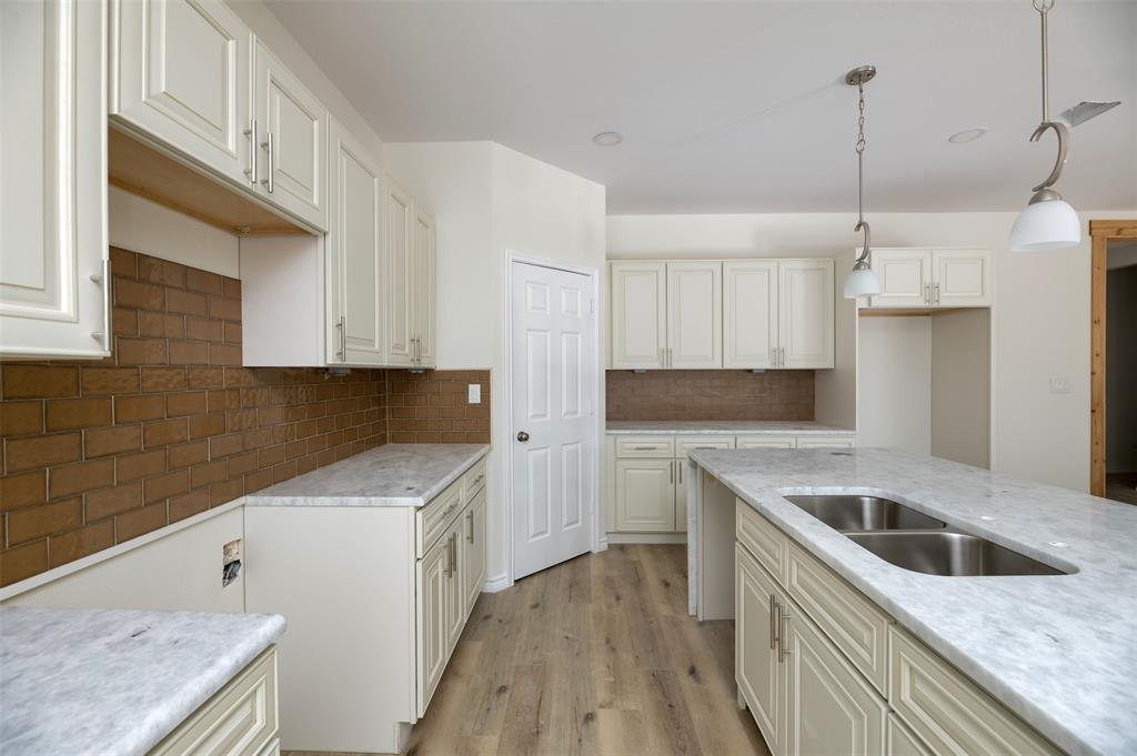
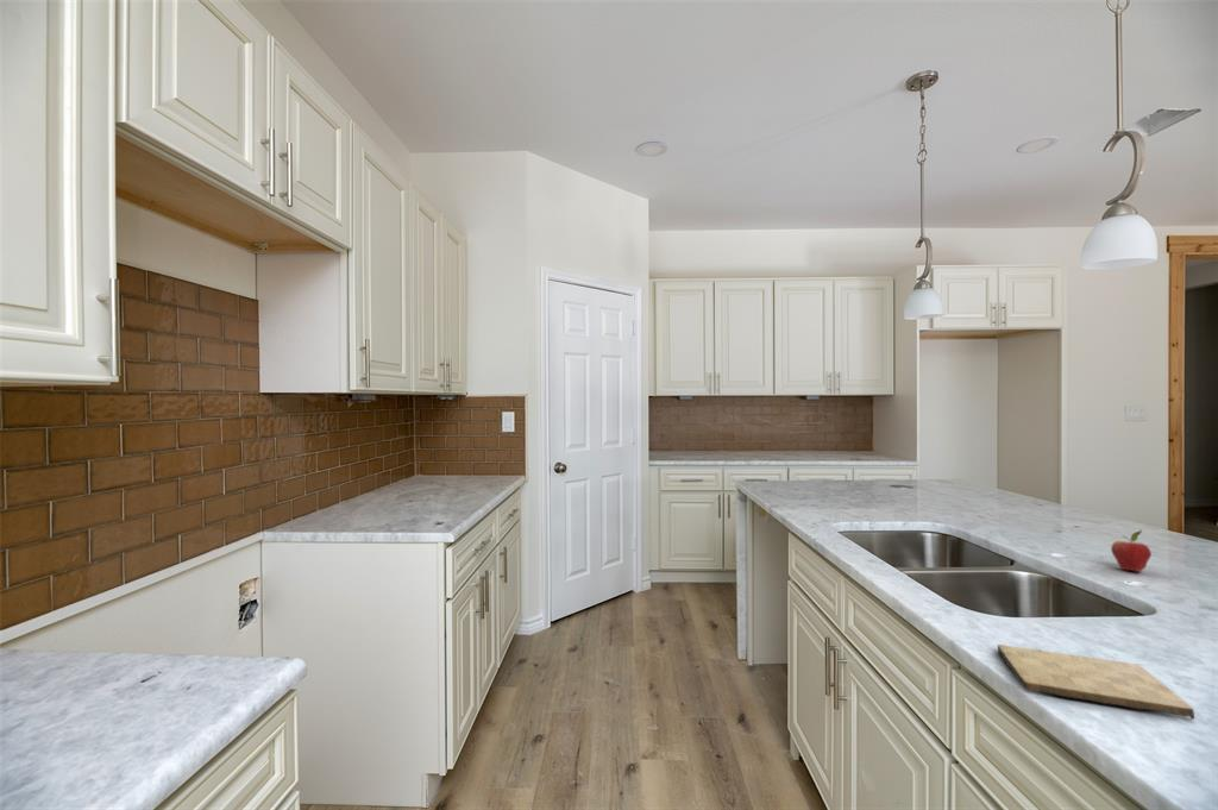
+ cutting board [997,643,1195,721]
+ fruit [1110,528,1153,573]
